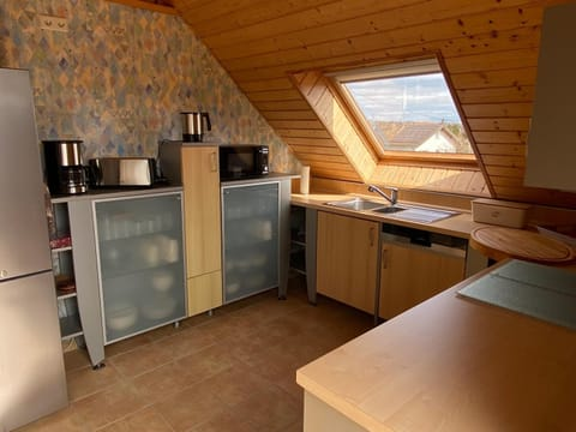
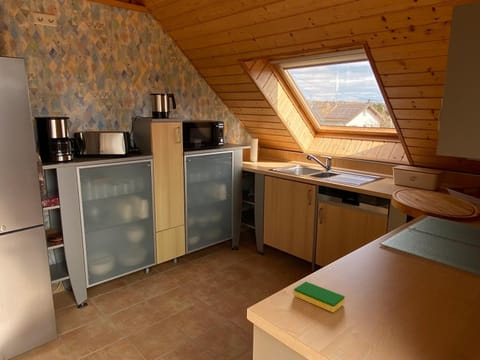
+ dish sponge [293,281,346,313]
